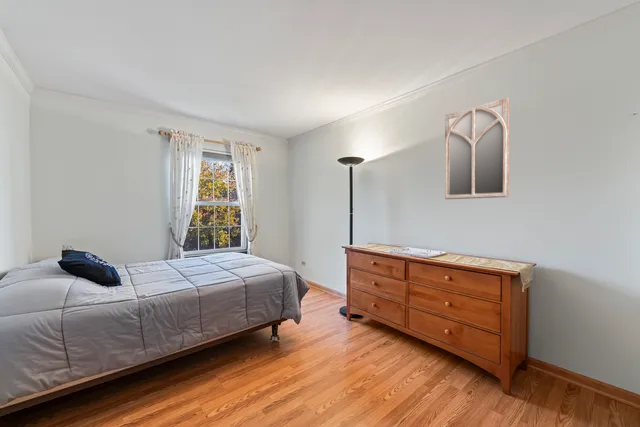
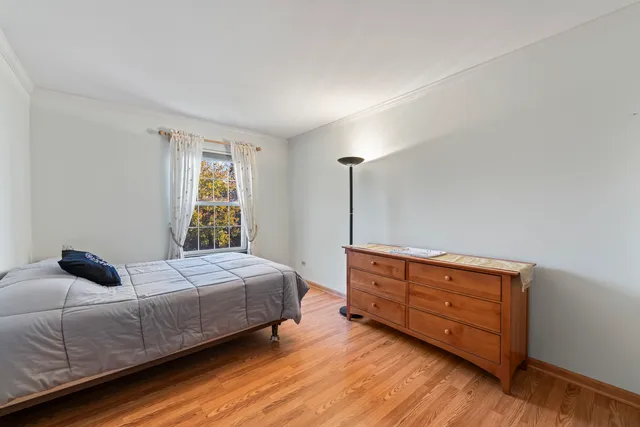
- home mirror [444,97,510,200]
